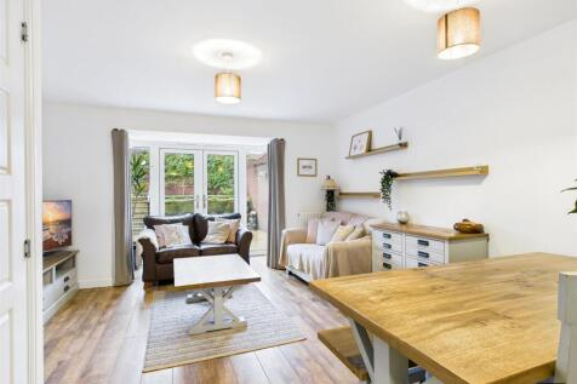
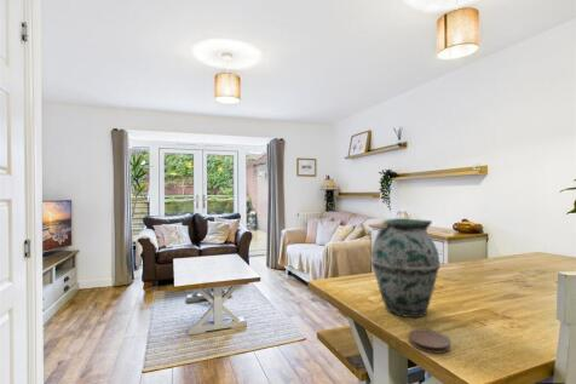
+ vase [370,218,442,319]
+ coaster [408,328,451,354]
